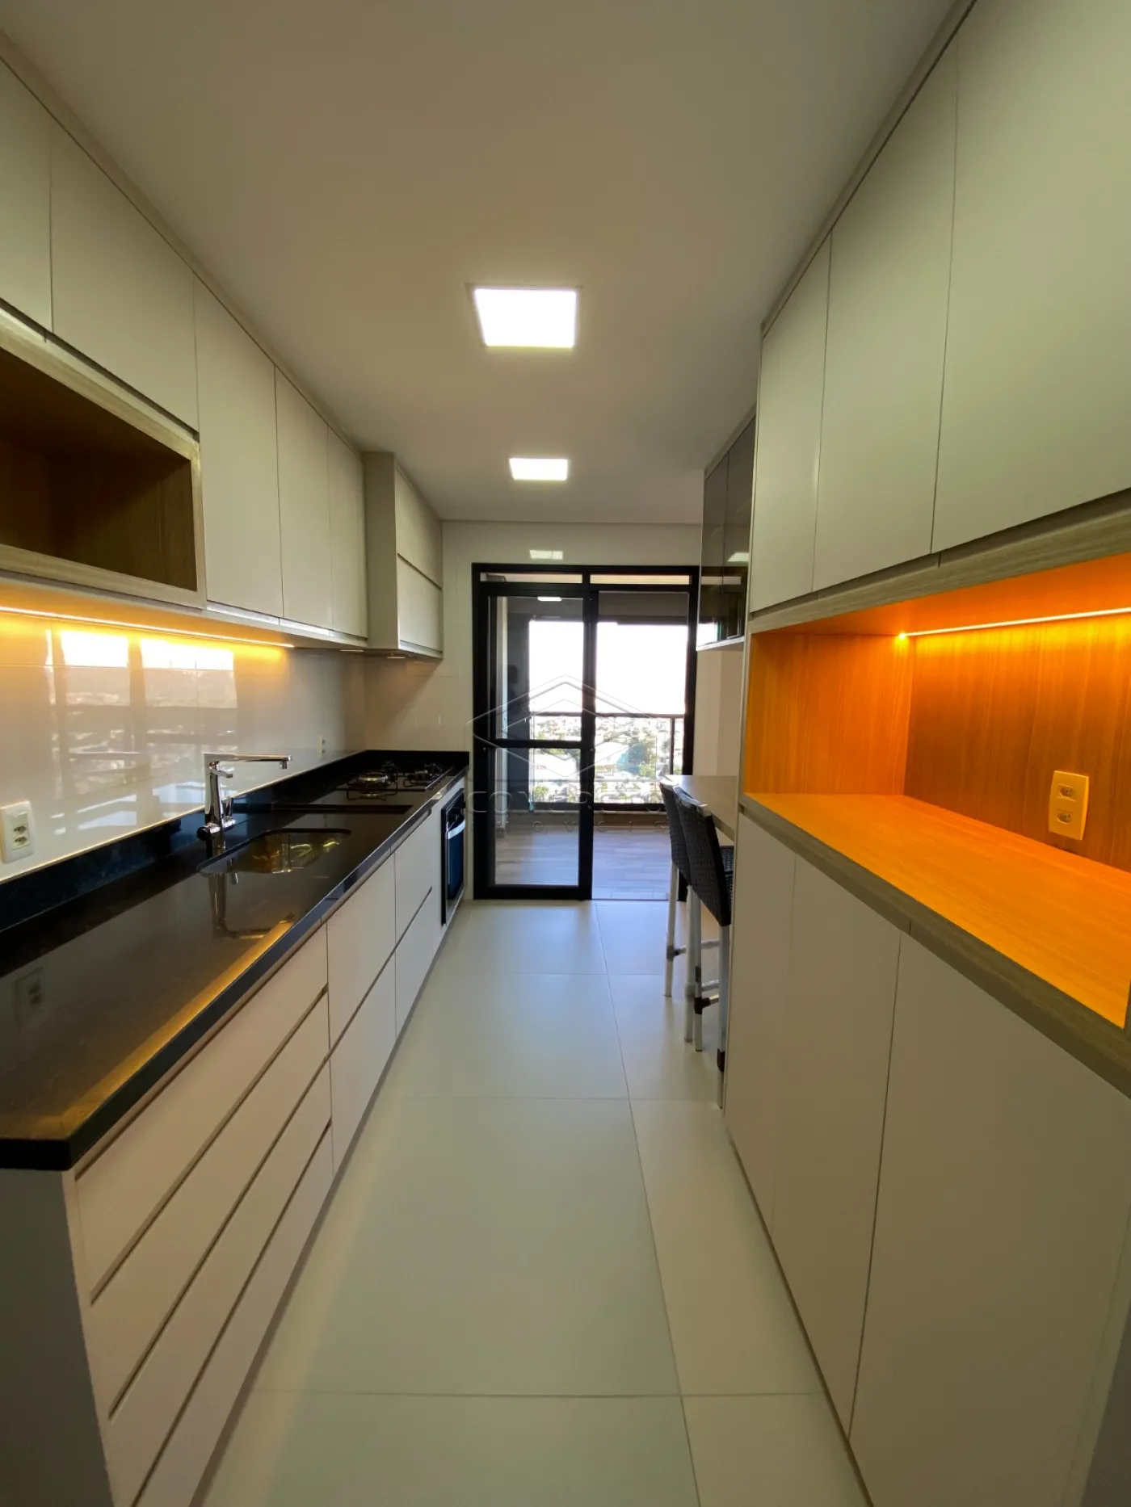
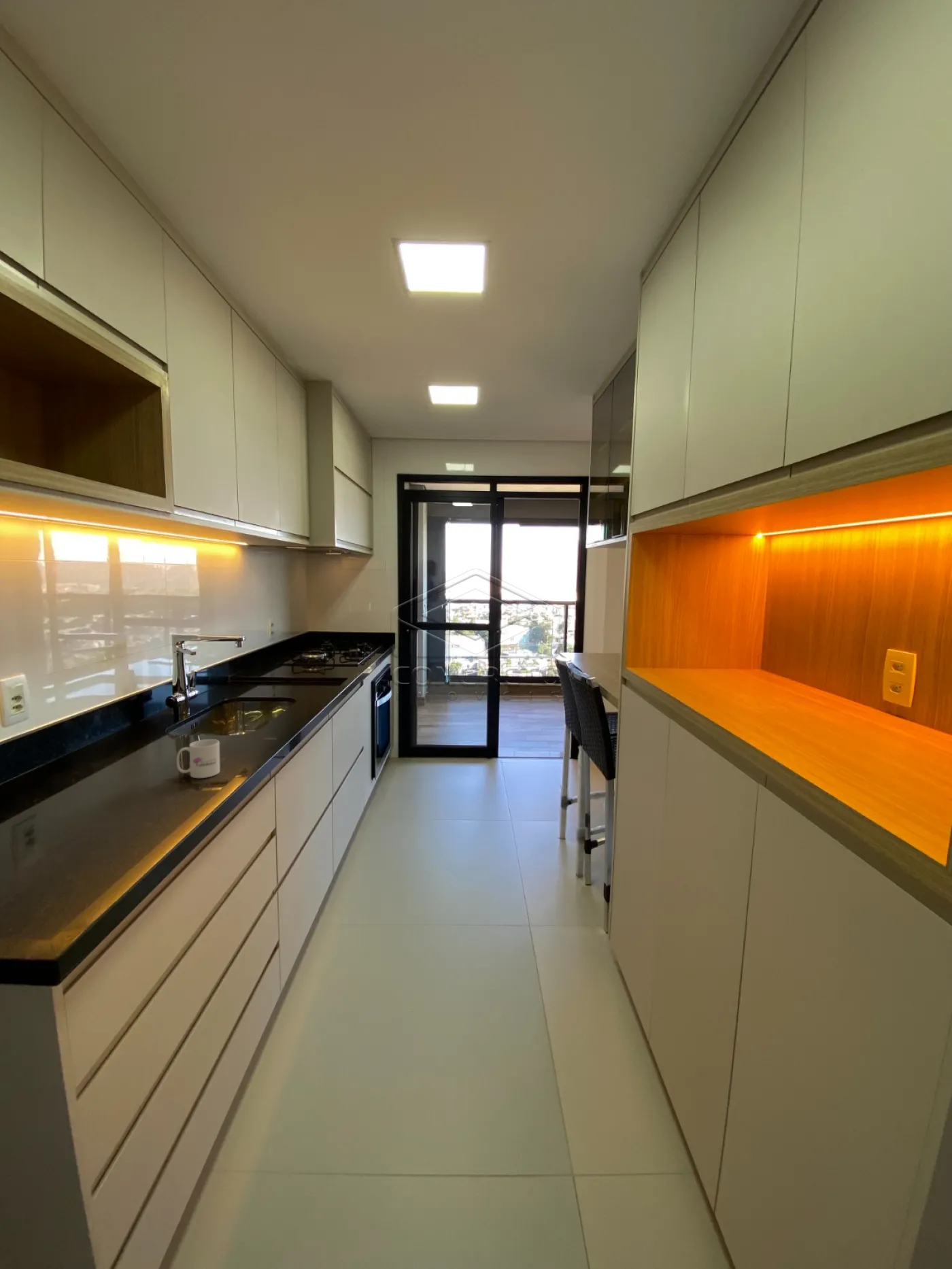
+ mug [176,739,220,779]
